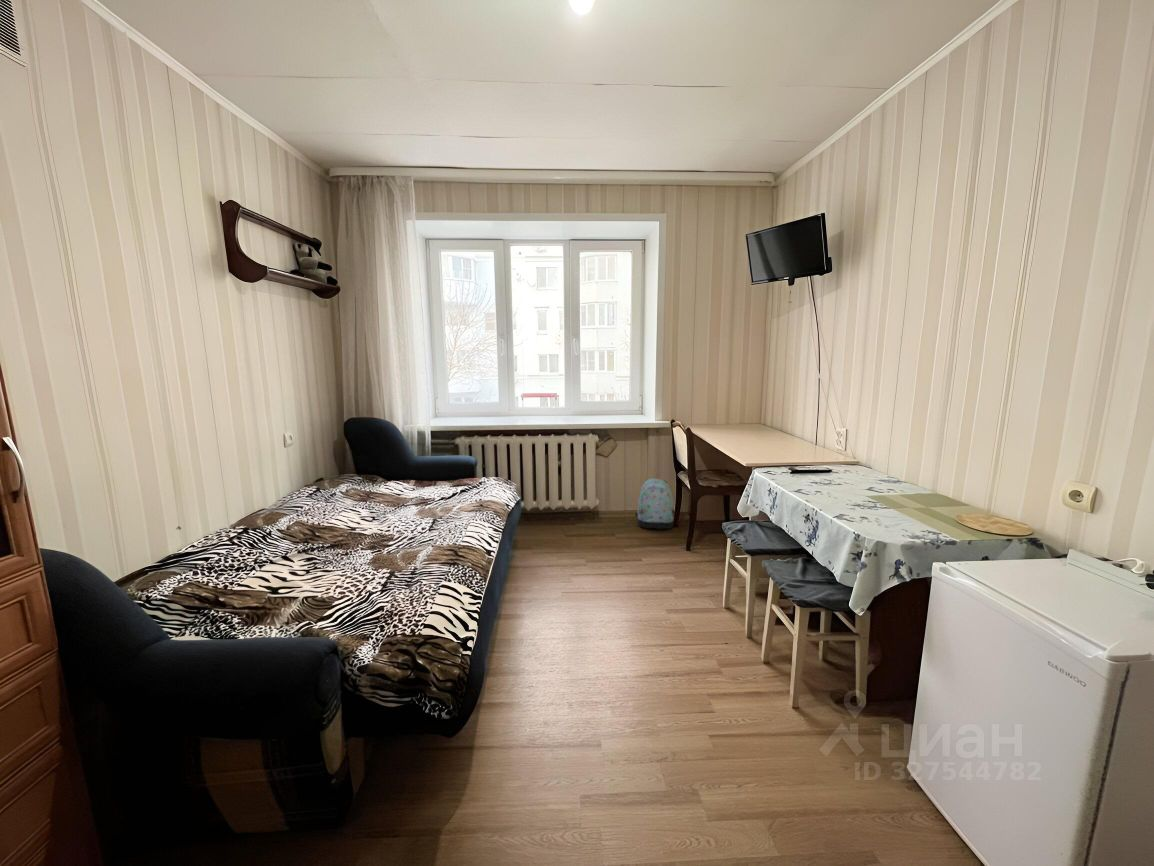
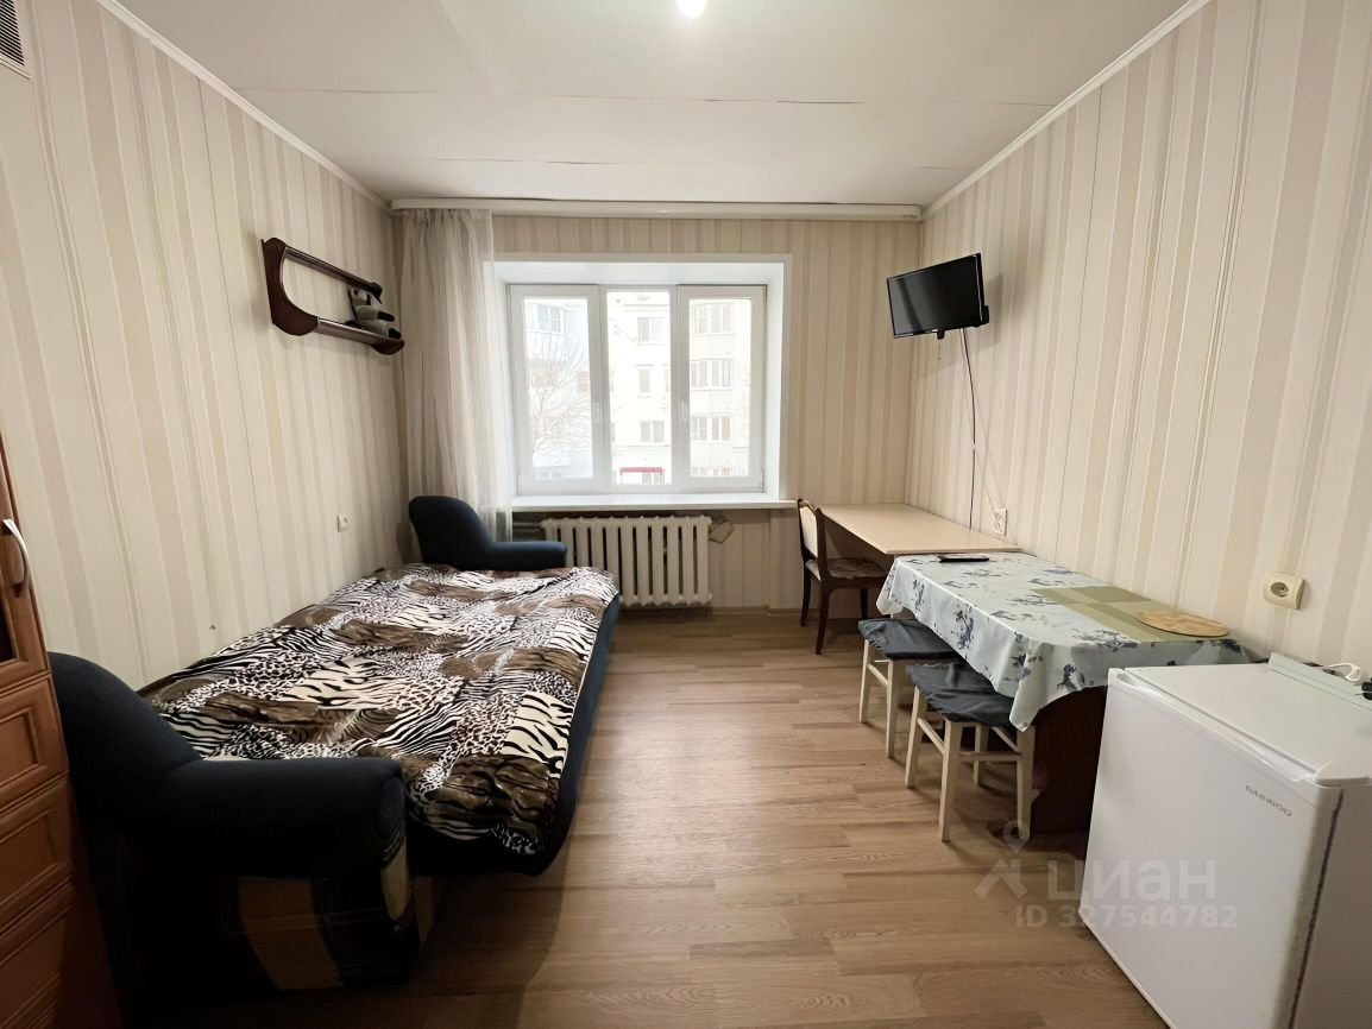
- backpack [634,477,676,530]
